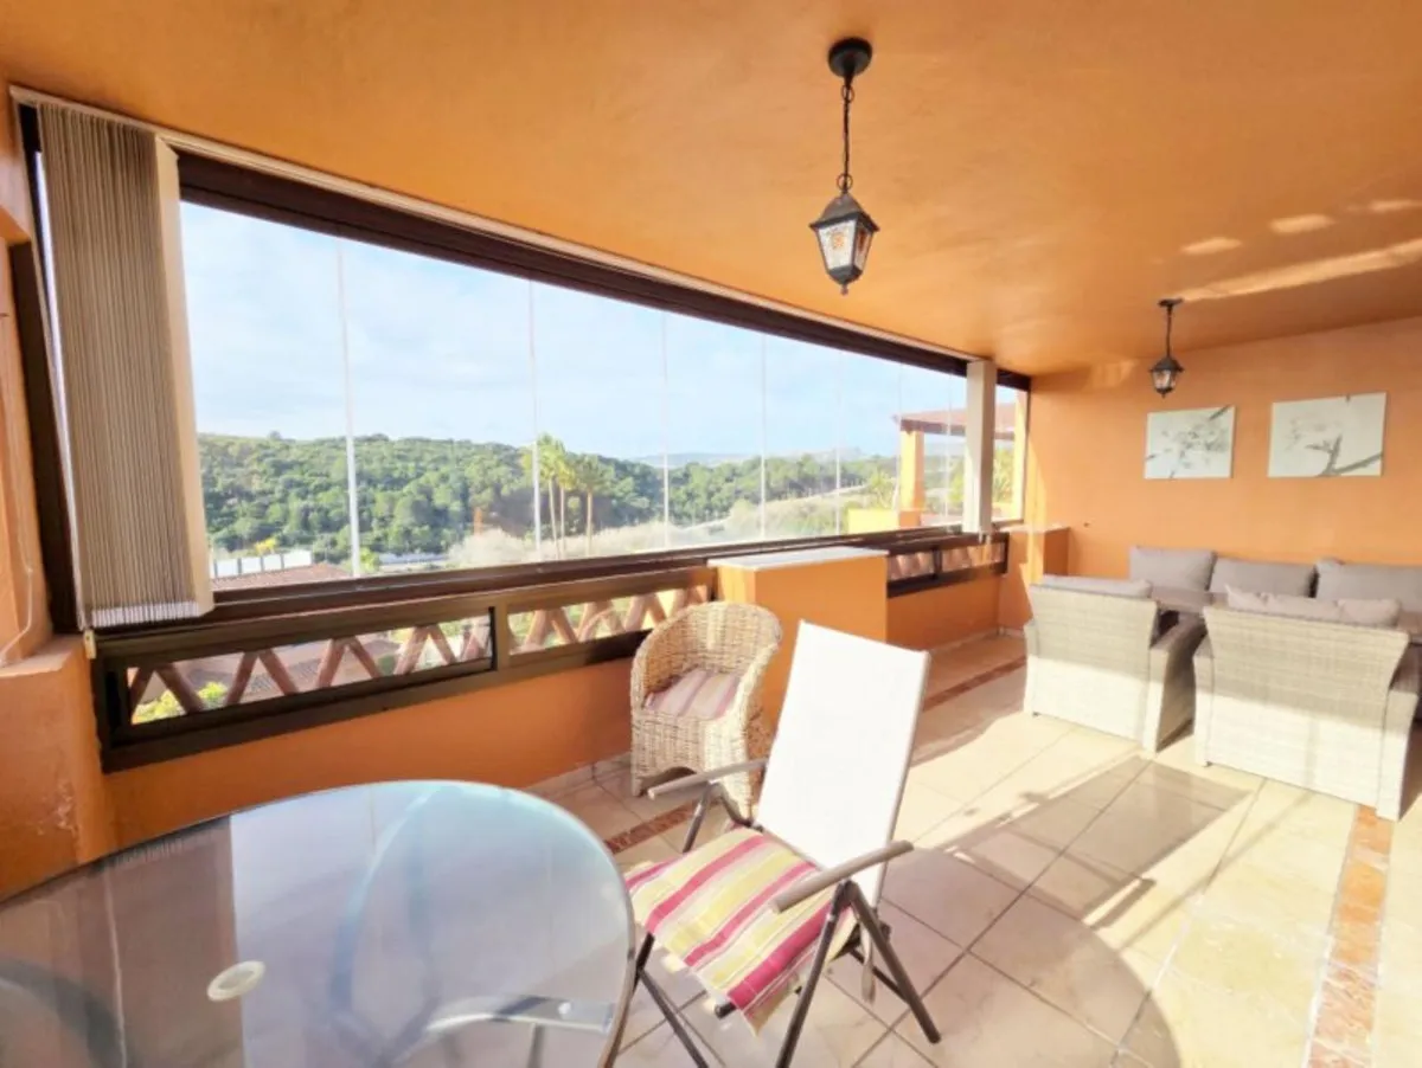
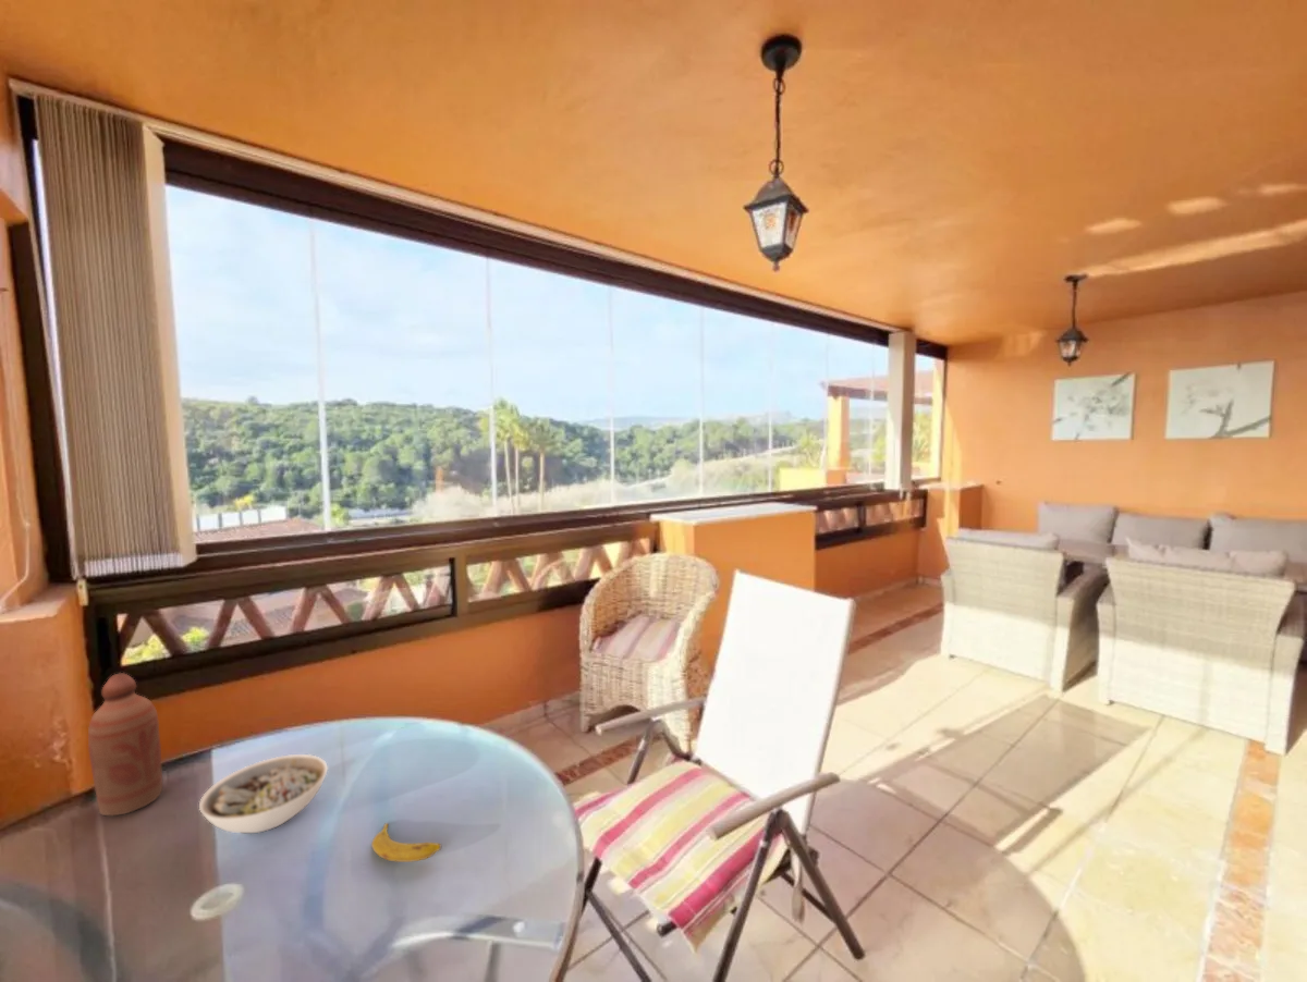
+ bottle [87,672,163,817]
+ fruit [370,822,442,863]
+ bowl [198,753,329,834]
